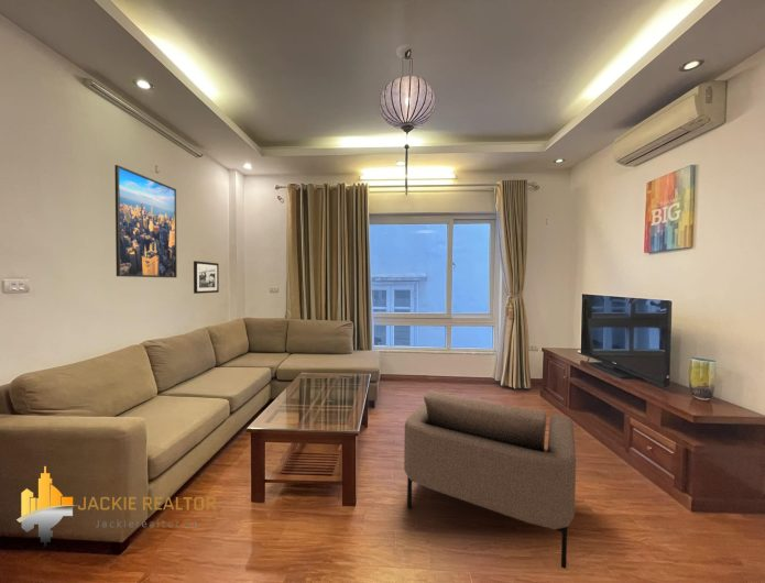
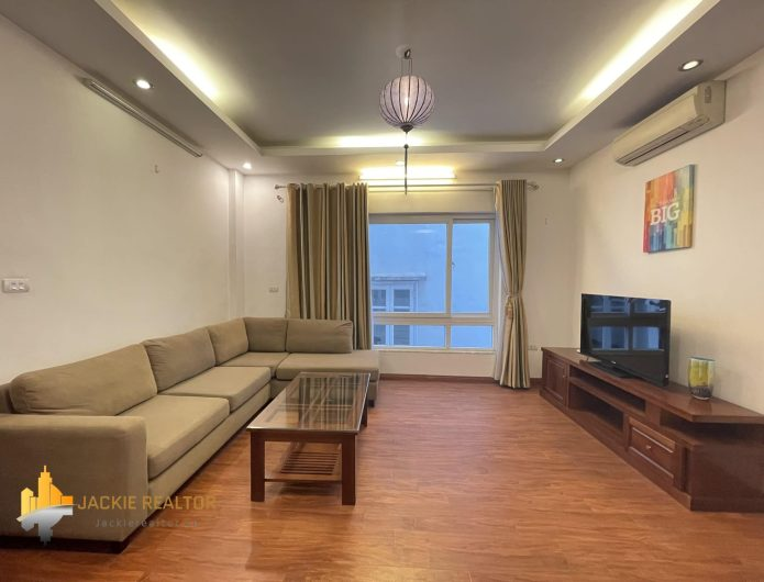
- picture frame [193,260,220,295]
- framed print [113,164,178,278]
- armchair [403,389,577,570]
